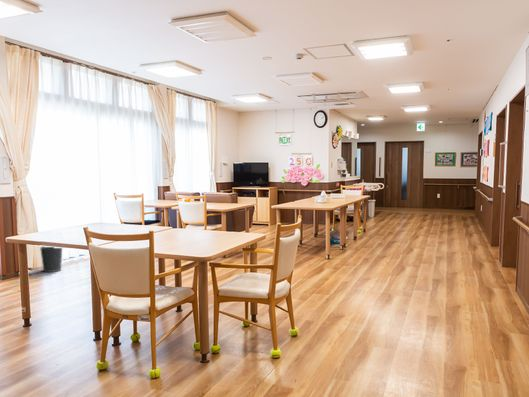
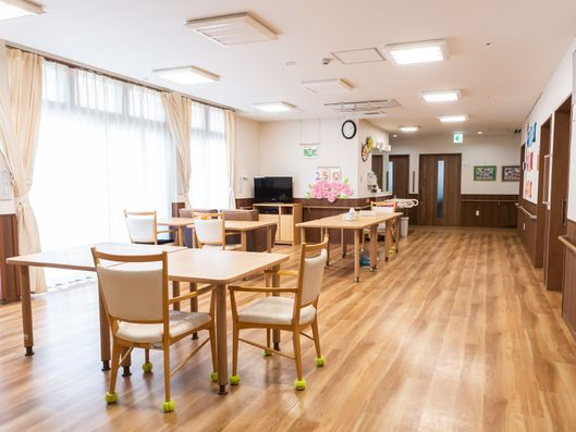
- wastebasket [39,245,63,273]
